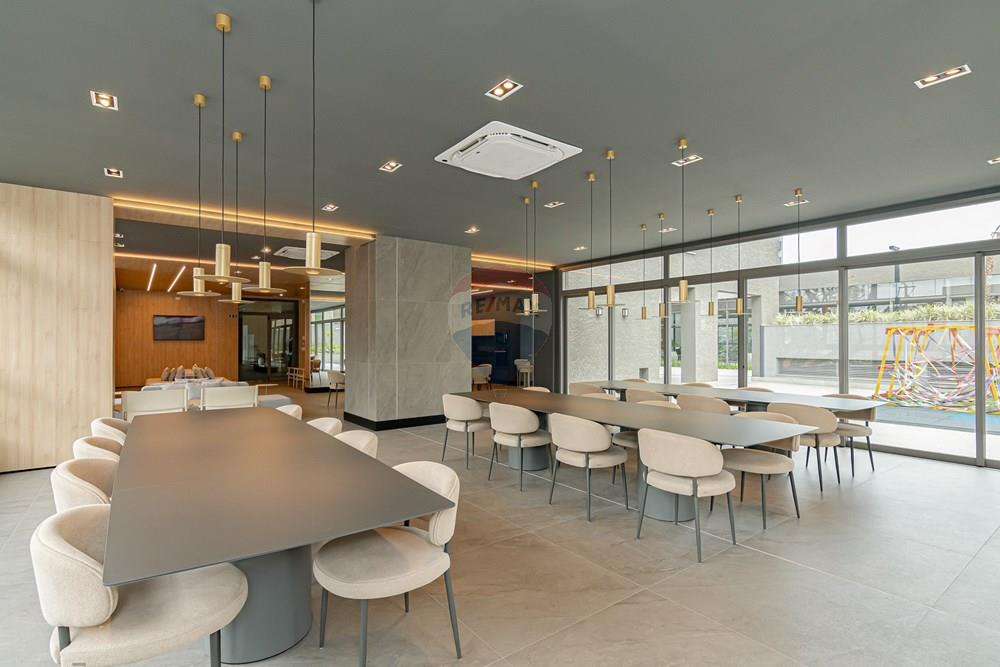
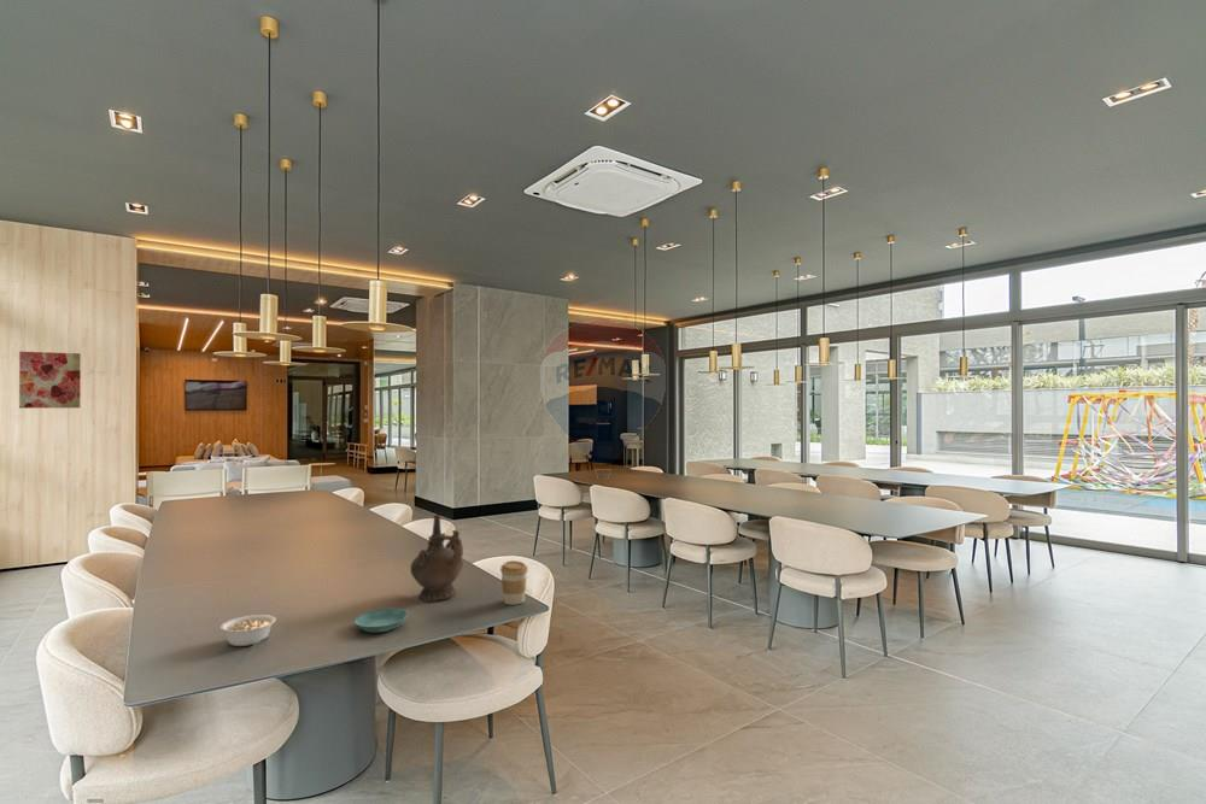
+ saucer [353,608,409,634]
+ ceremonial vessel [409,513,464,603]
+ legume [219,614,277,647]
+ coffee cup [499,559,529,606]
+ wall art [18,351,82,410]
